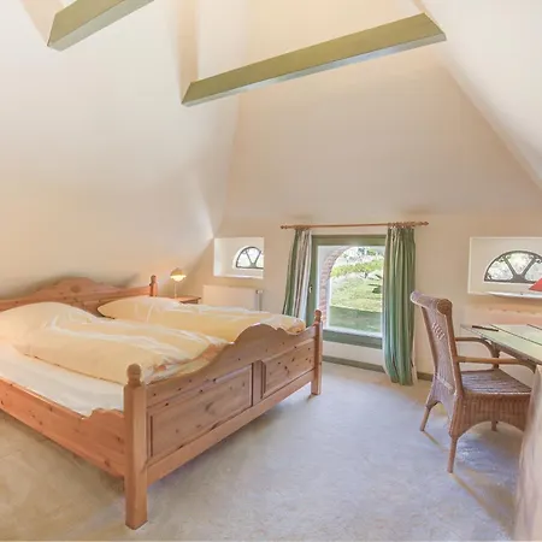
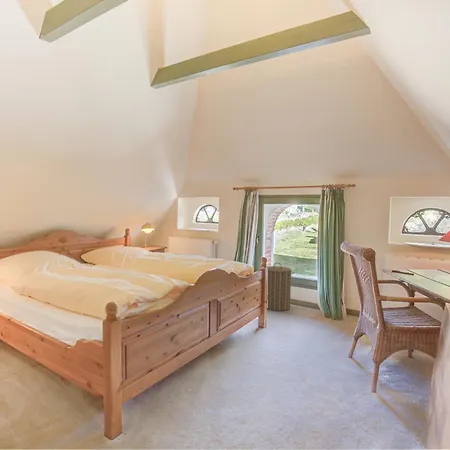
+ laundry hamper [266,262,295,312]
